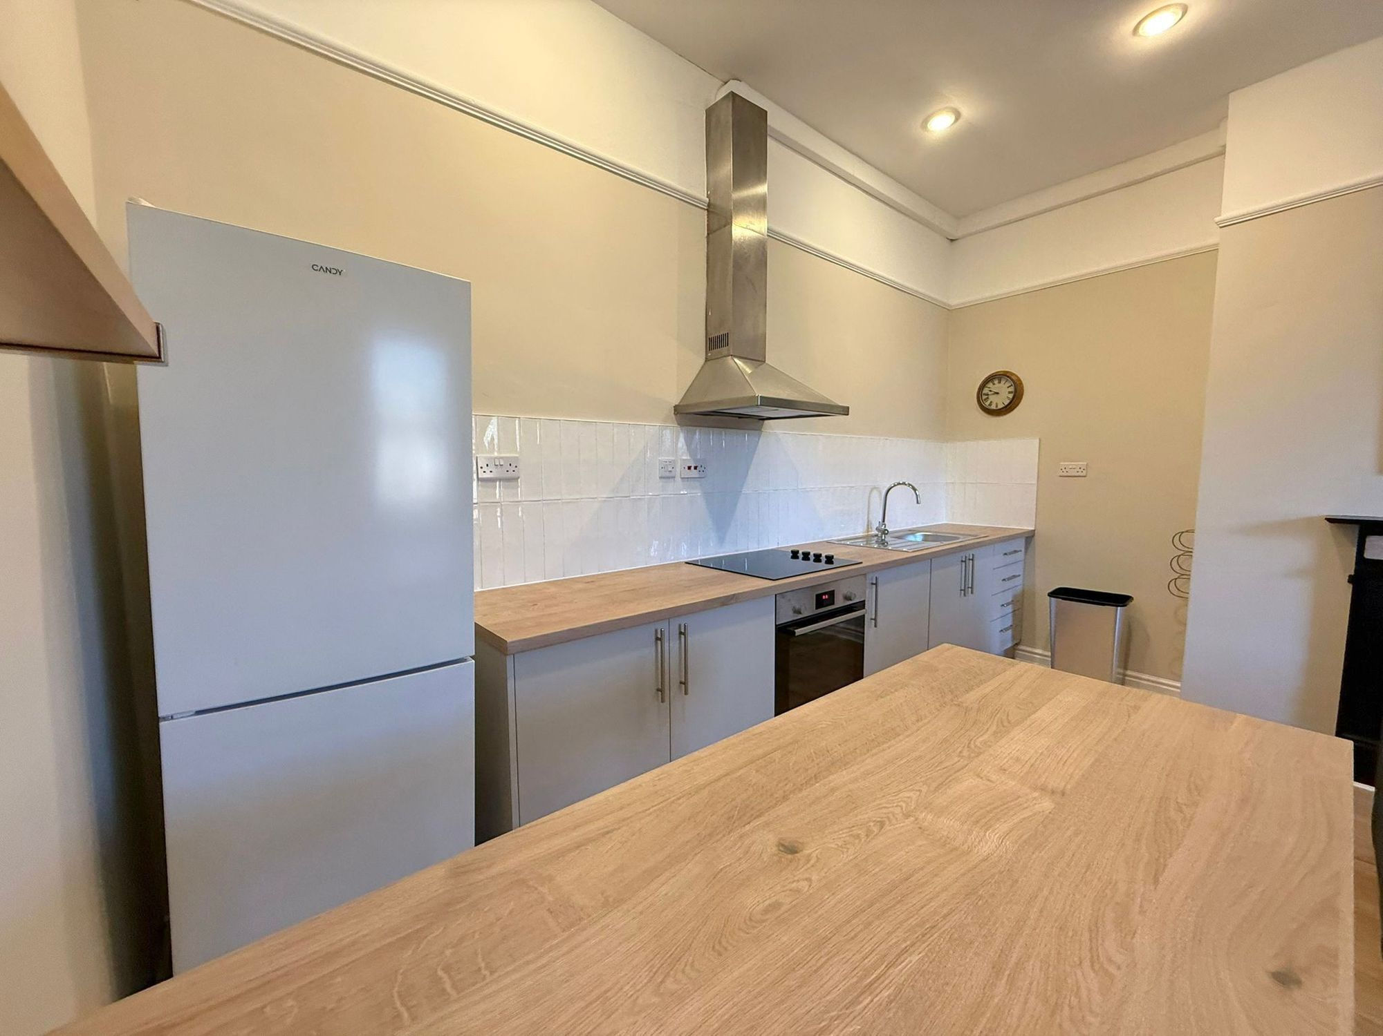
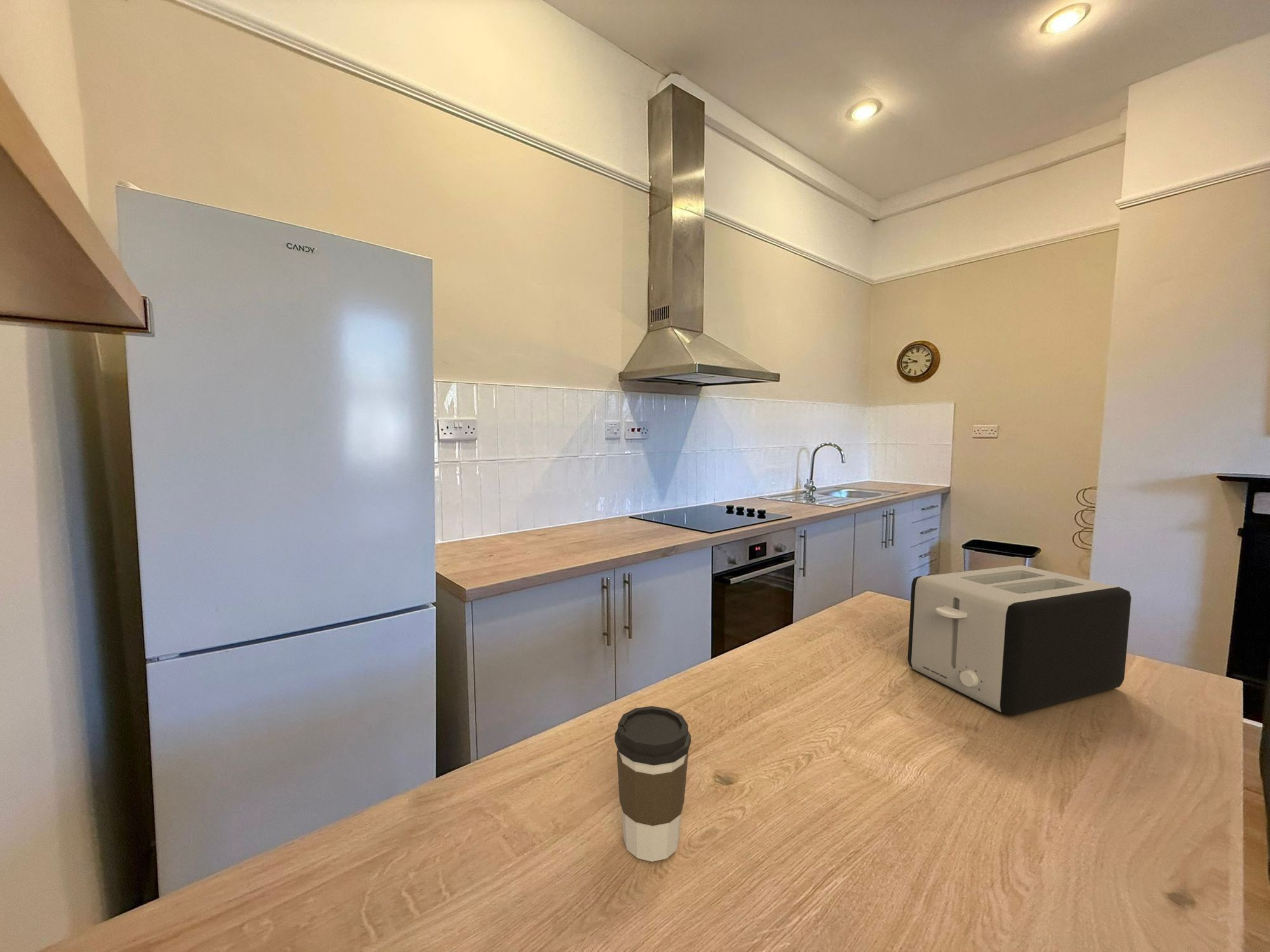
+ coffee cup [614,706,692,863]
+ toaster [907,564,1132,715]
